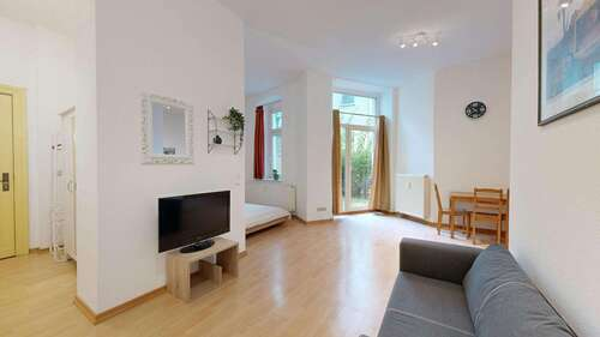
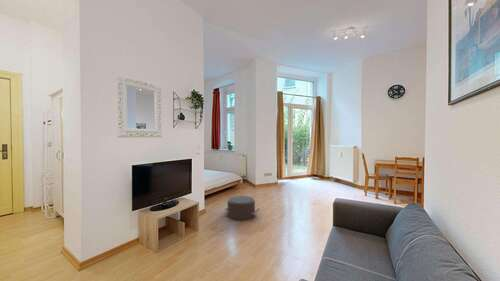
+ pouf [224,195,261,221]
